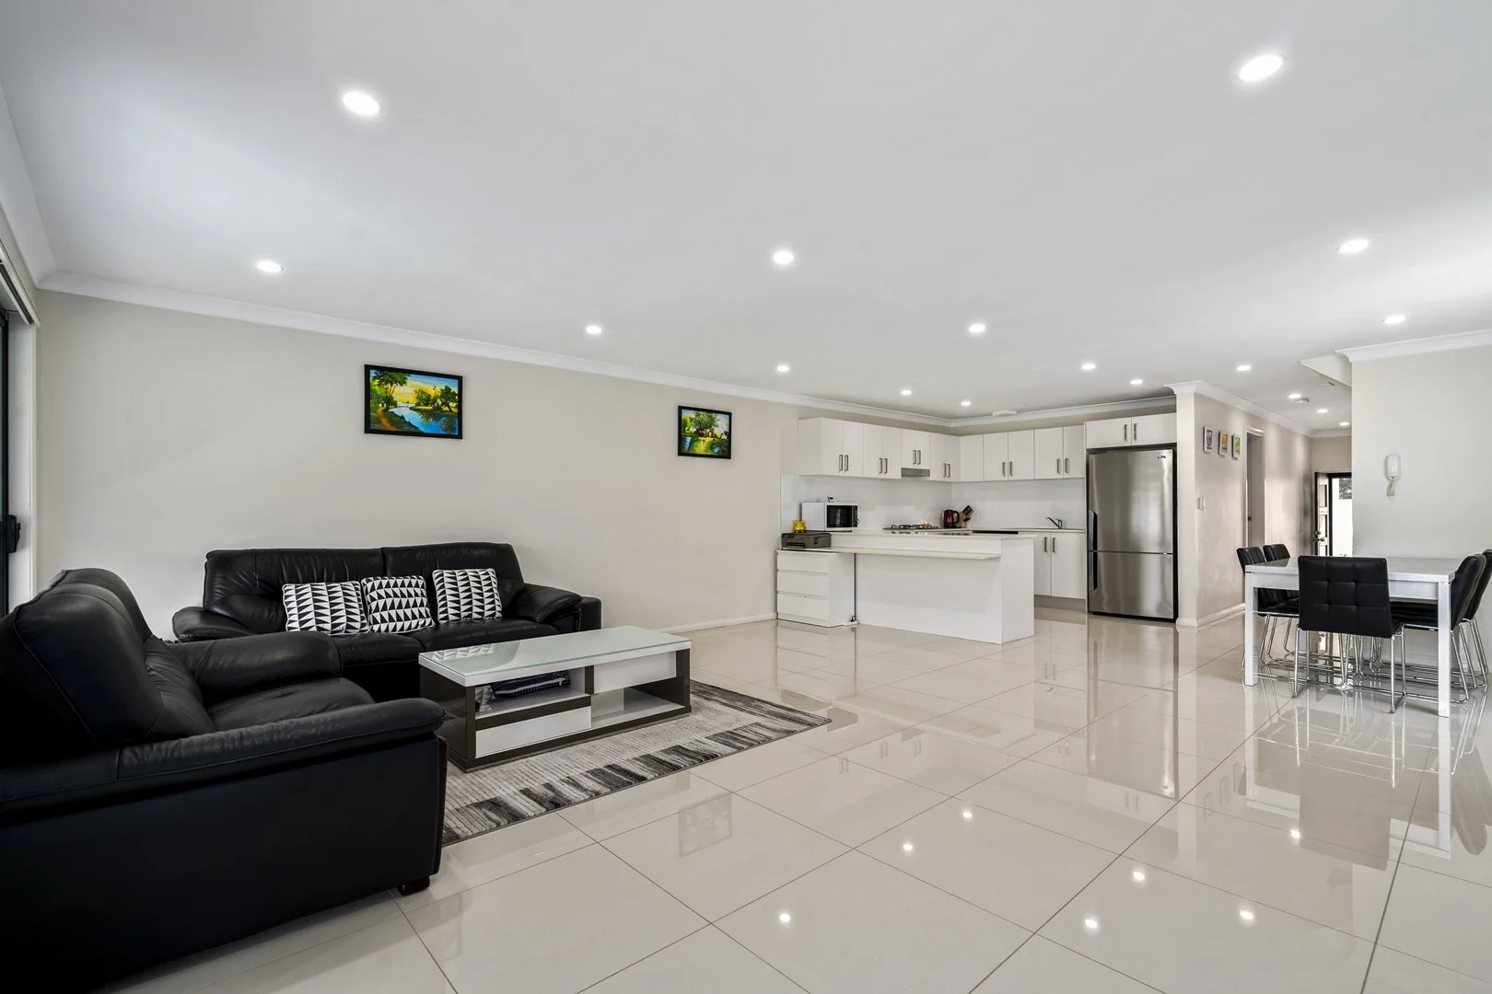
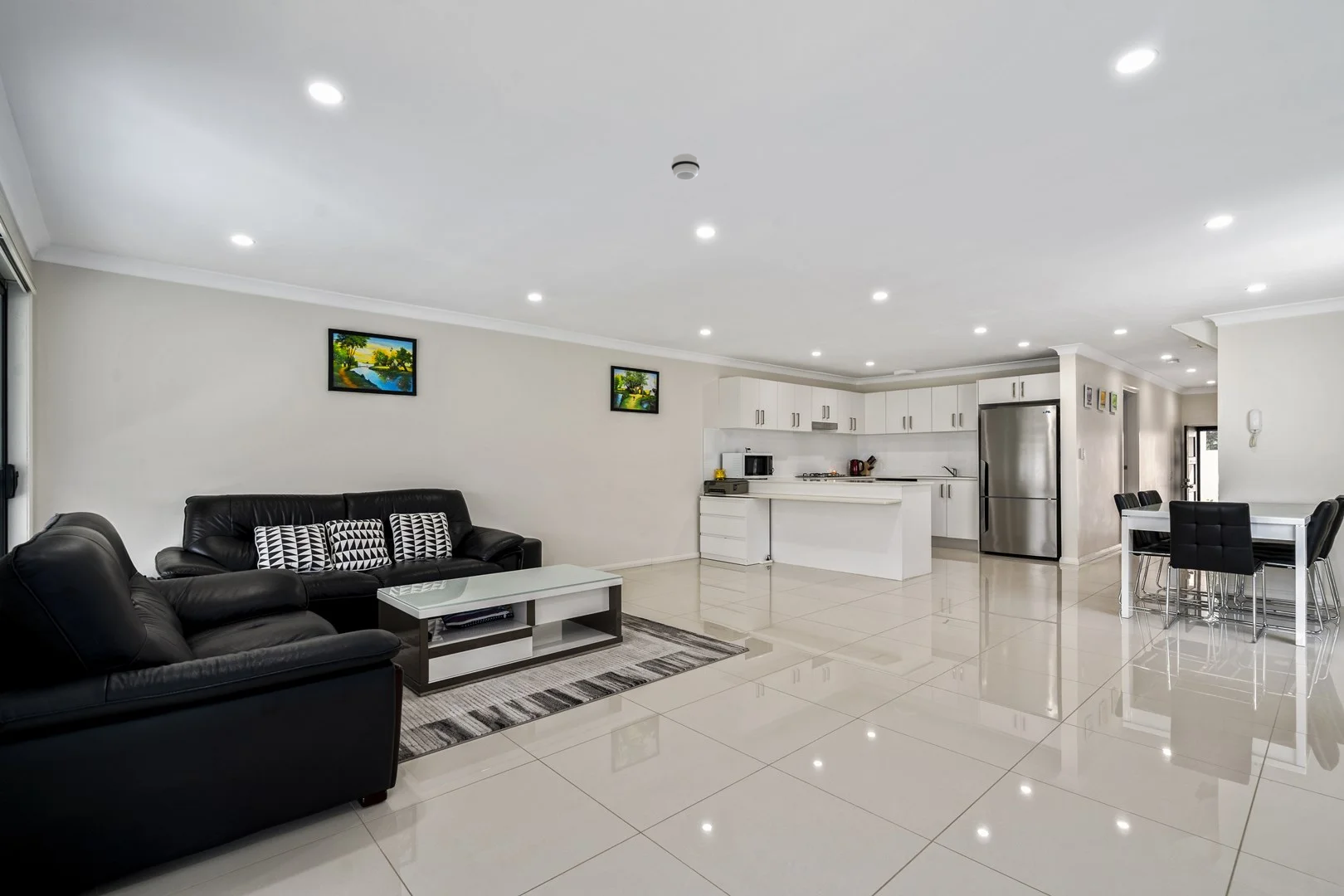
+ smoke detector [670,153,701,181]
